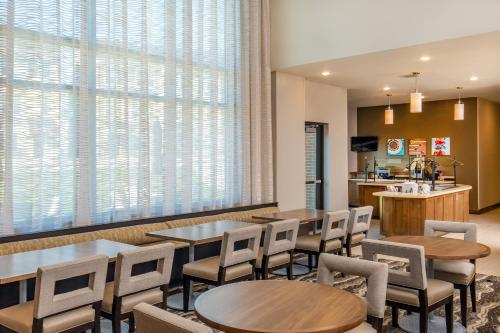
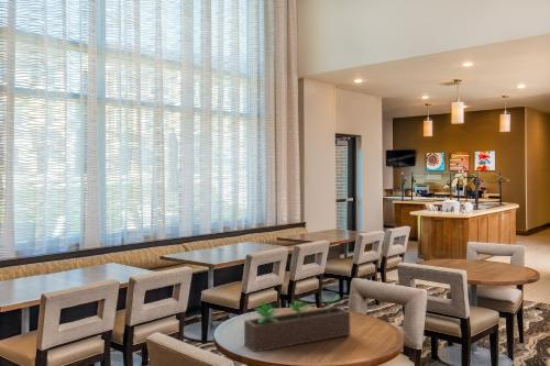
+ succulent planter [243,293,351,354]
